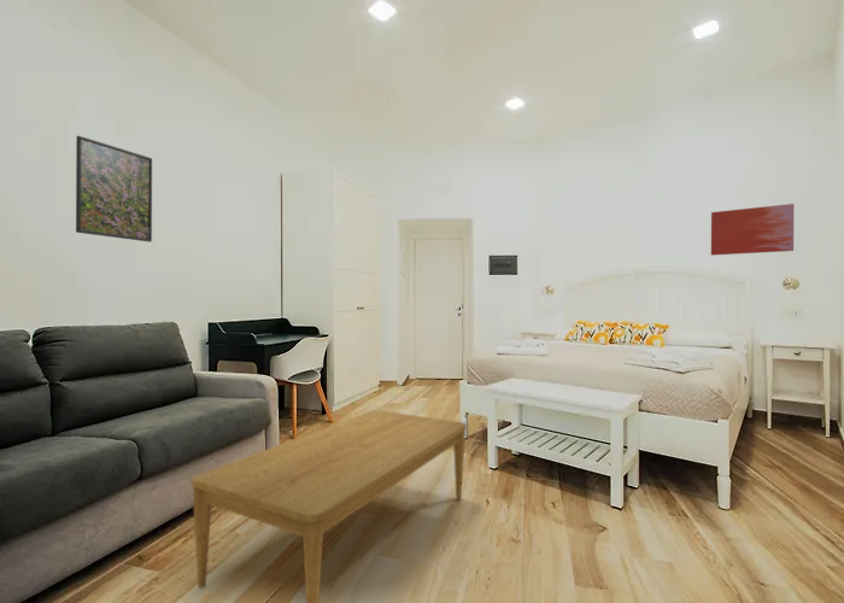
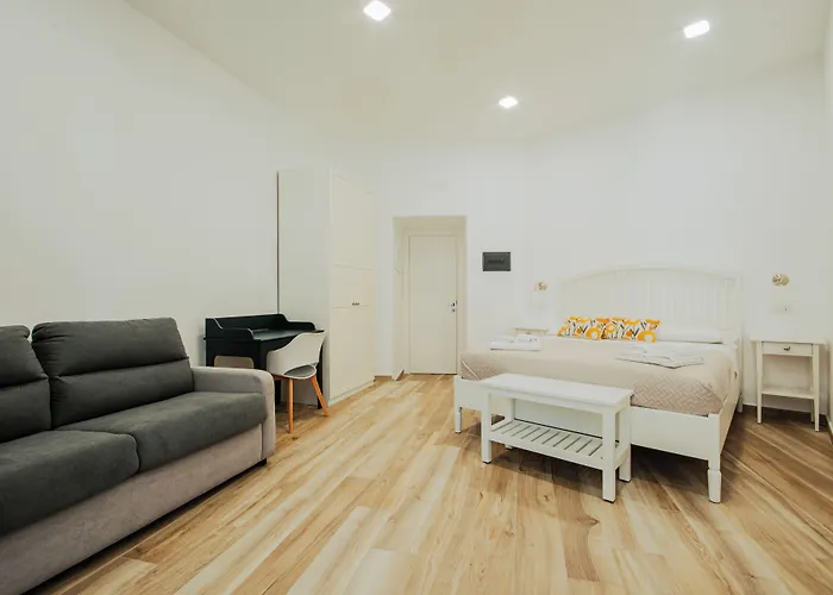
- wall art [710,203,795,257]
- coffee table [191,409,468,603]
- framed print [75,135,153,244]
